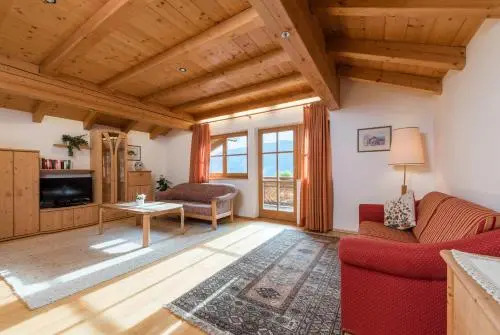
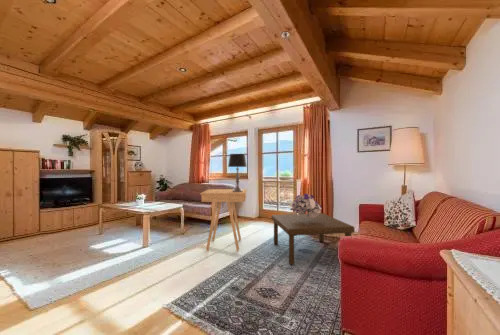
+ table lamp [227,153,248,192]
+ coffee table [270,212,356,266]
+ side table [199,188,248,252]
+ bouquet [289,193,322,217]
